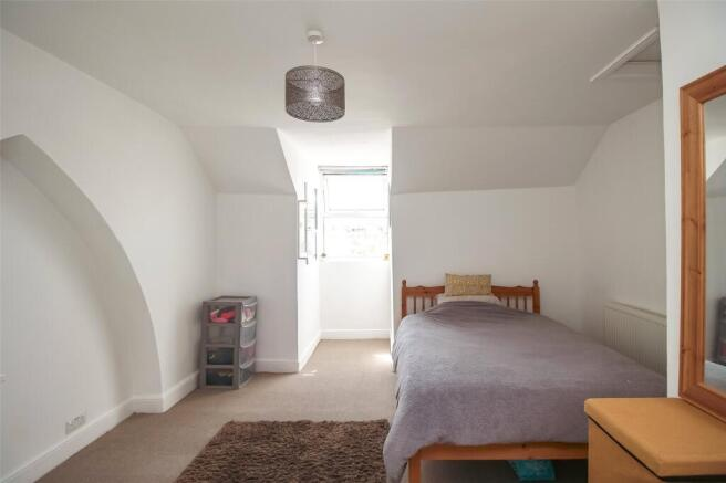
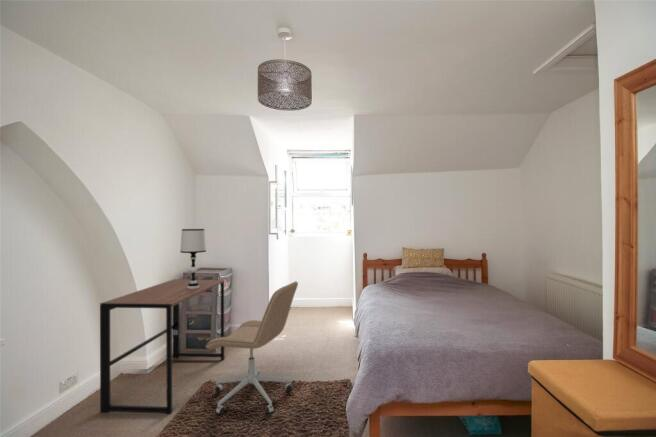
+ office chair [204,280,299,416]
+ table lamp [179,228,207,289]
+ desk [99,278,226,415]
